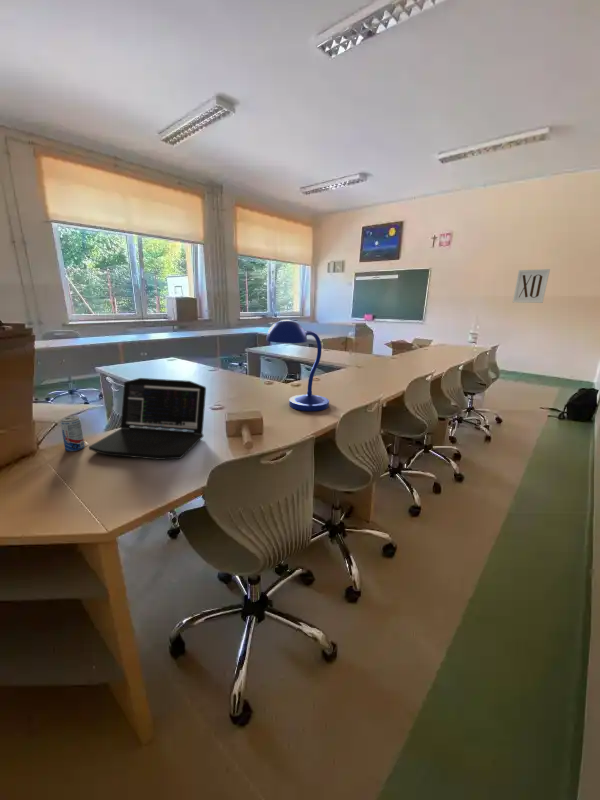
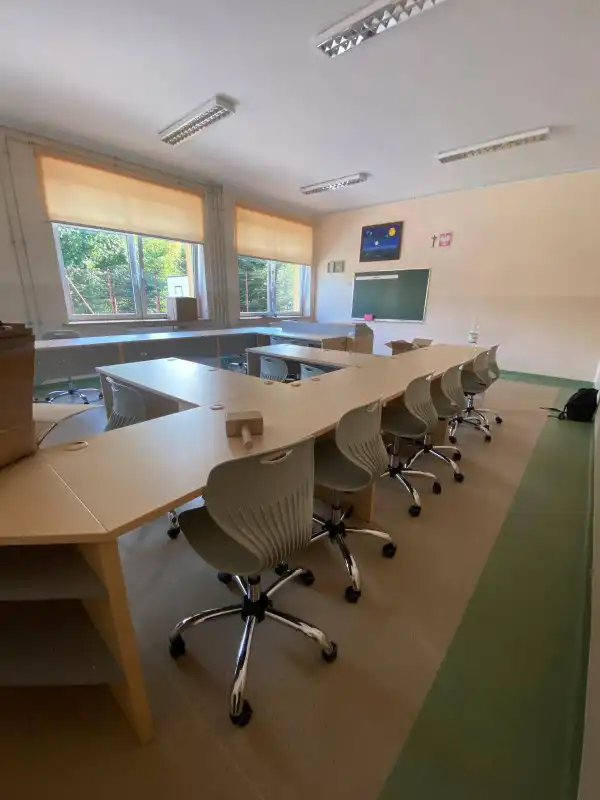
- beverage can [59,415,85,452]
- desk lamp [265,319,330,412]
- laptop [88,377,207,461]
- wall art [512,268,551,304]
